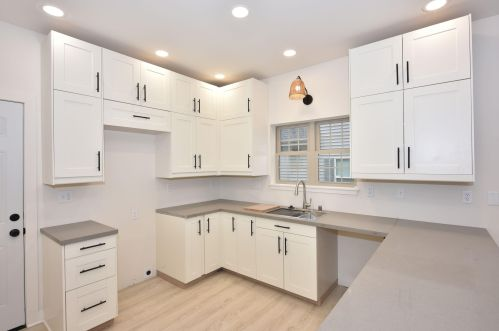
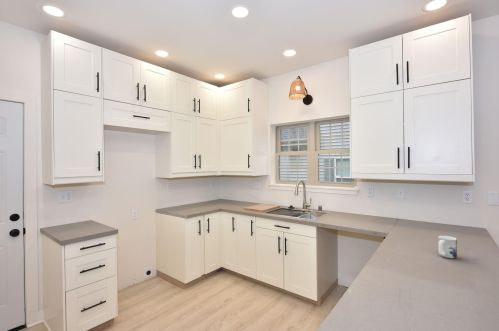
+ mug [437,235,458,259]
